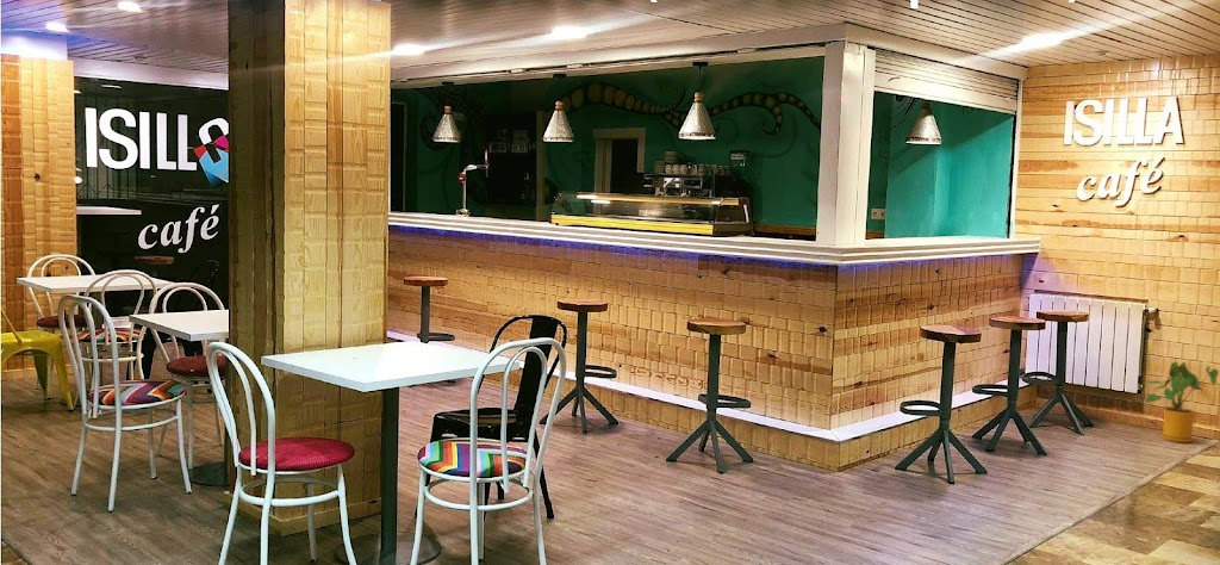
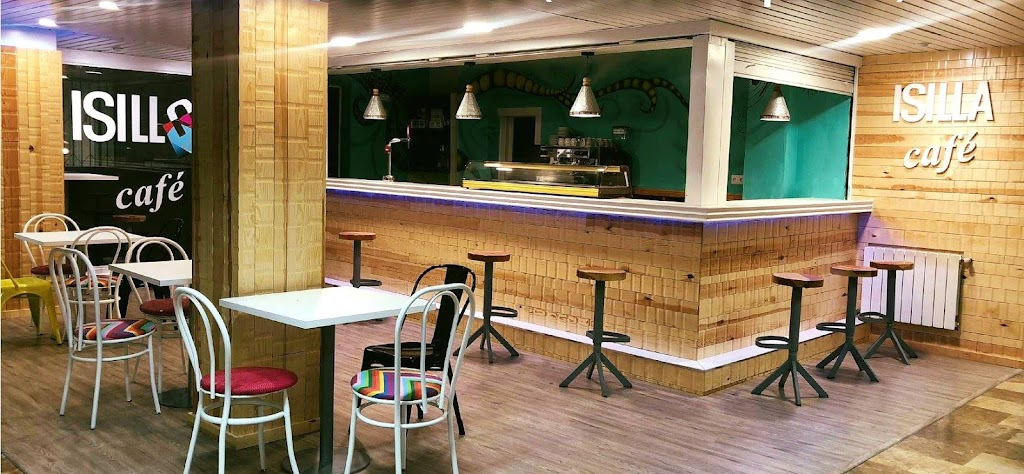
- house plant [1140,361,1220,443]
